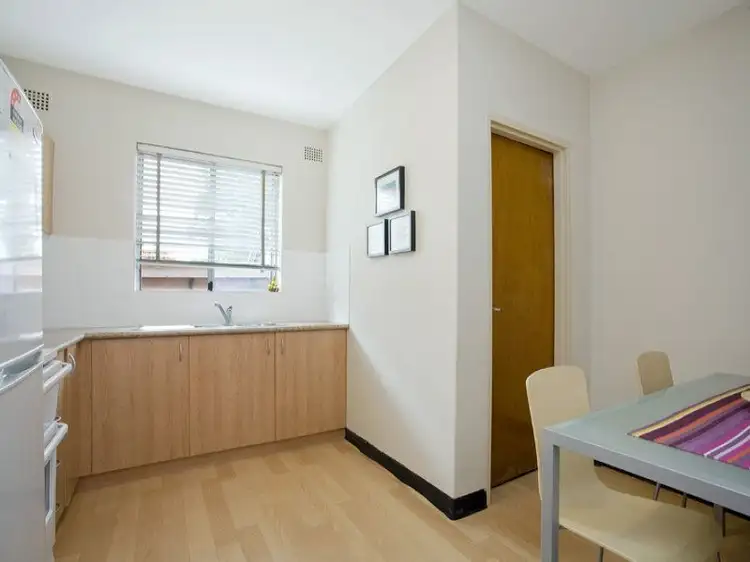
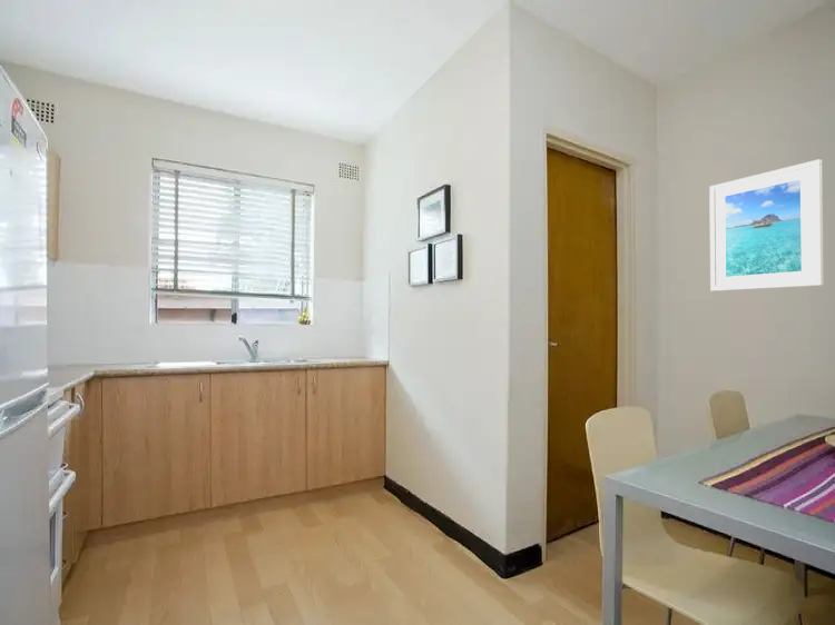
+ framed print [708,158,825,292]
